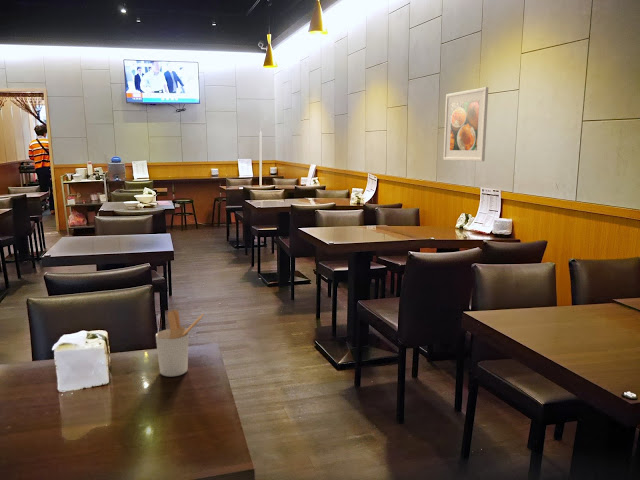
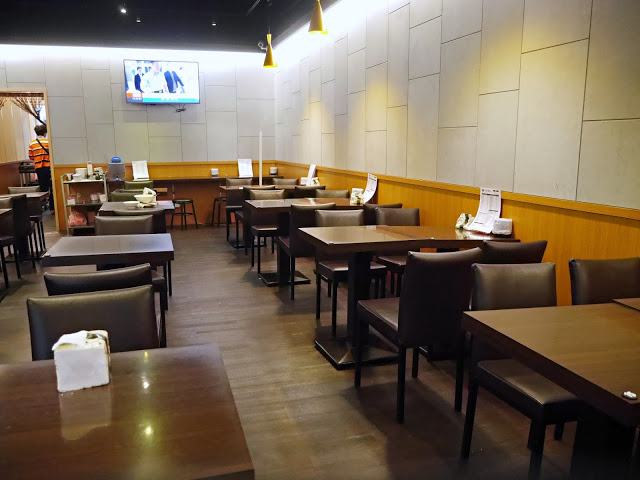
- utensil holder [155,309,205,377]
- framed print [442,86,489,162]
